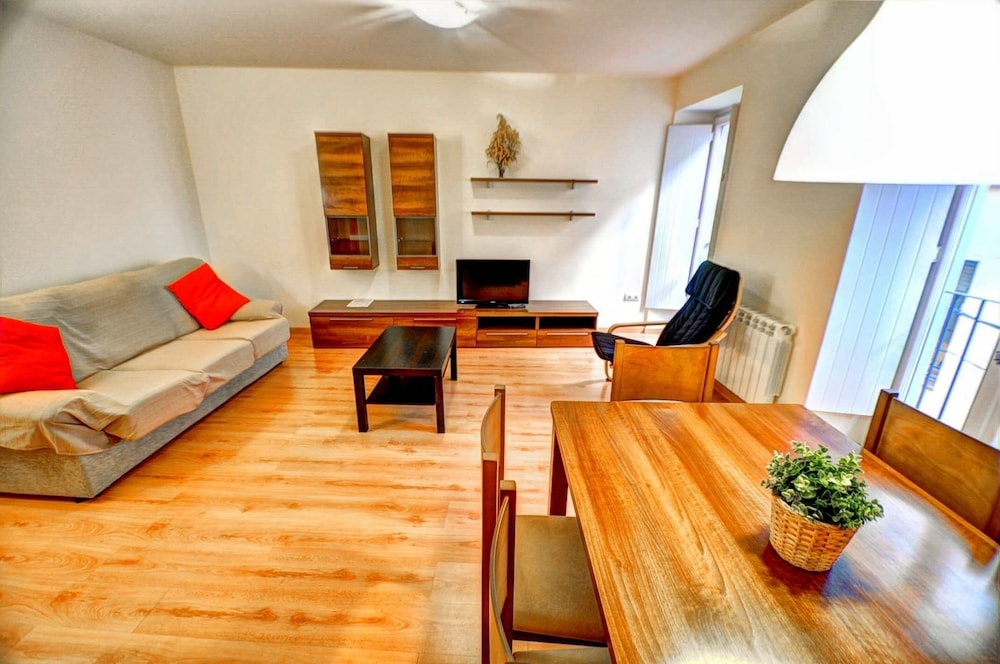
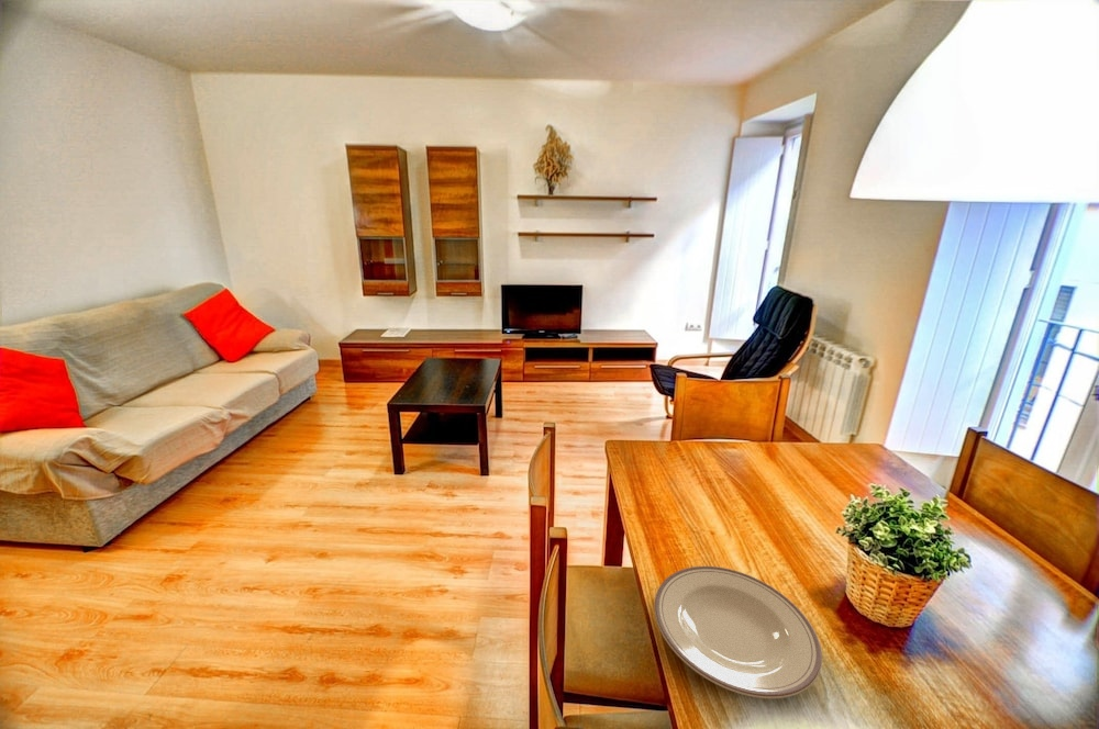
+ plate [653,565,823,699]
